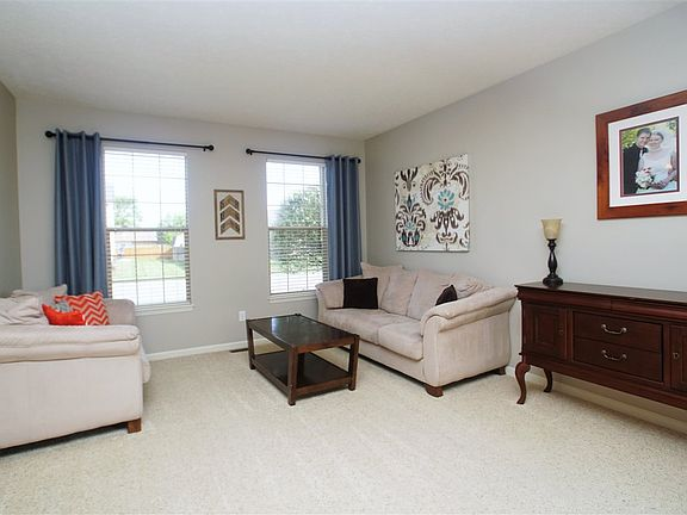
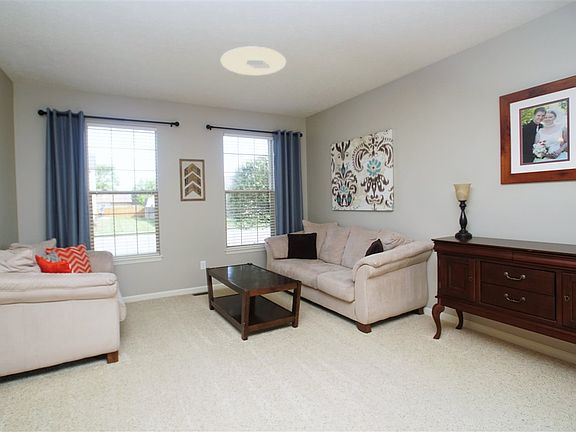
+ ceiling light [220,46,287,76]
